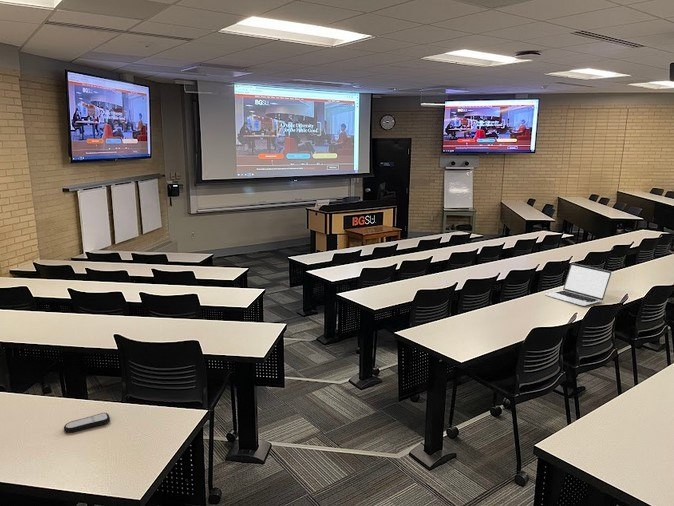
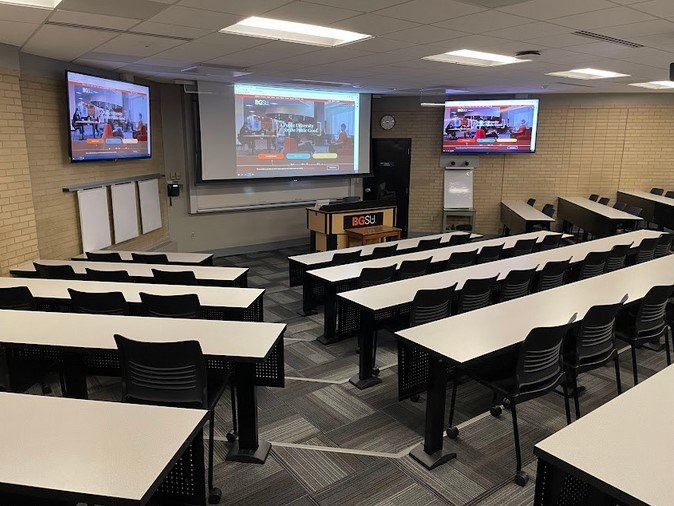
- laptop [544,262,613,307]
- remote control [63,412,111,434]
